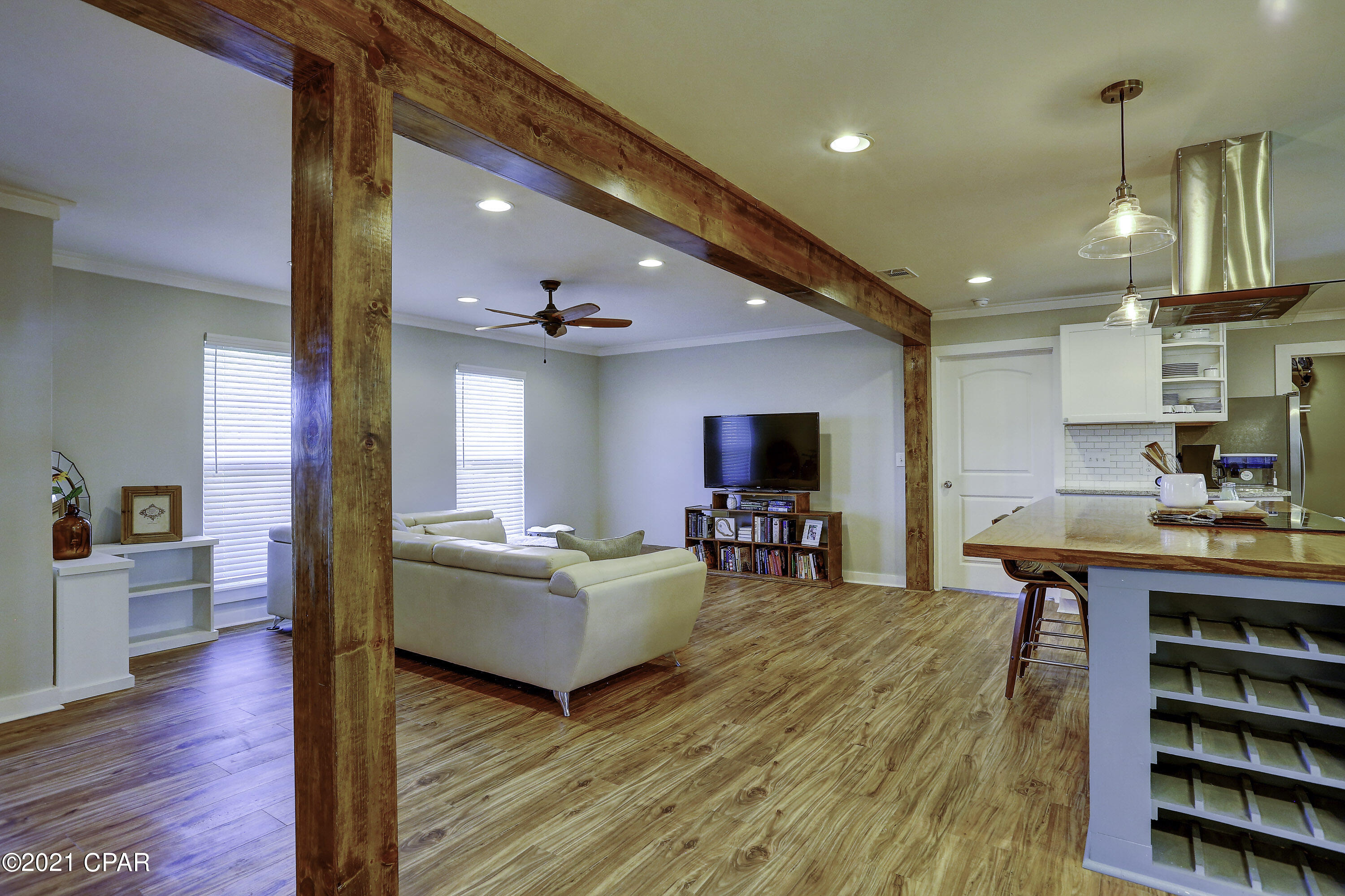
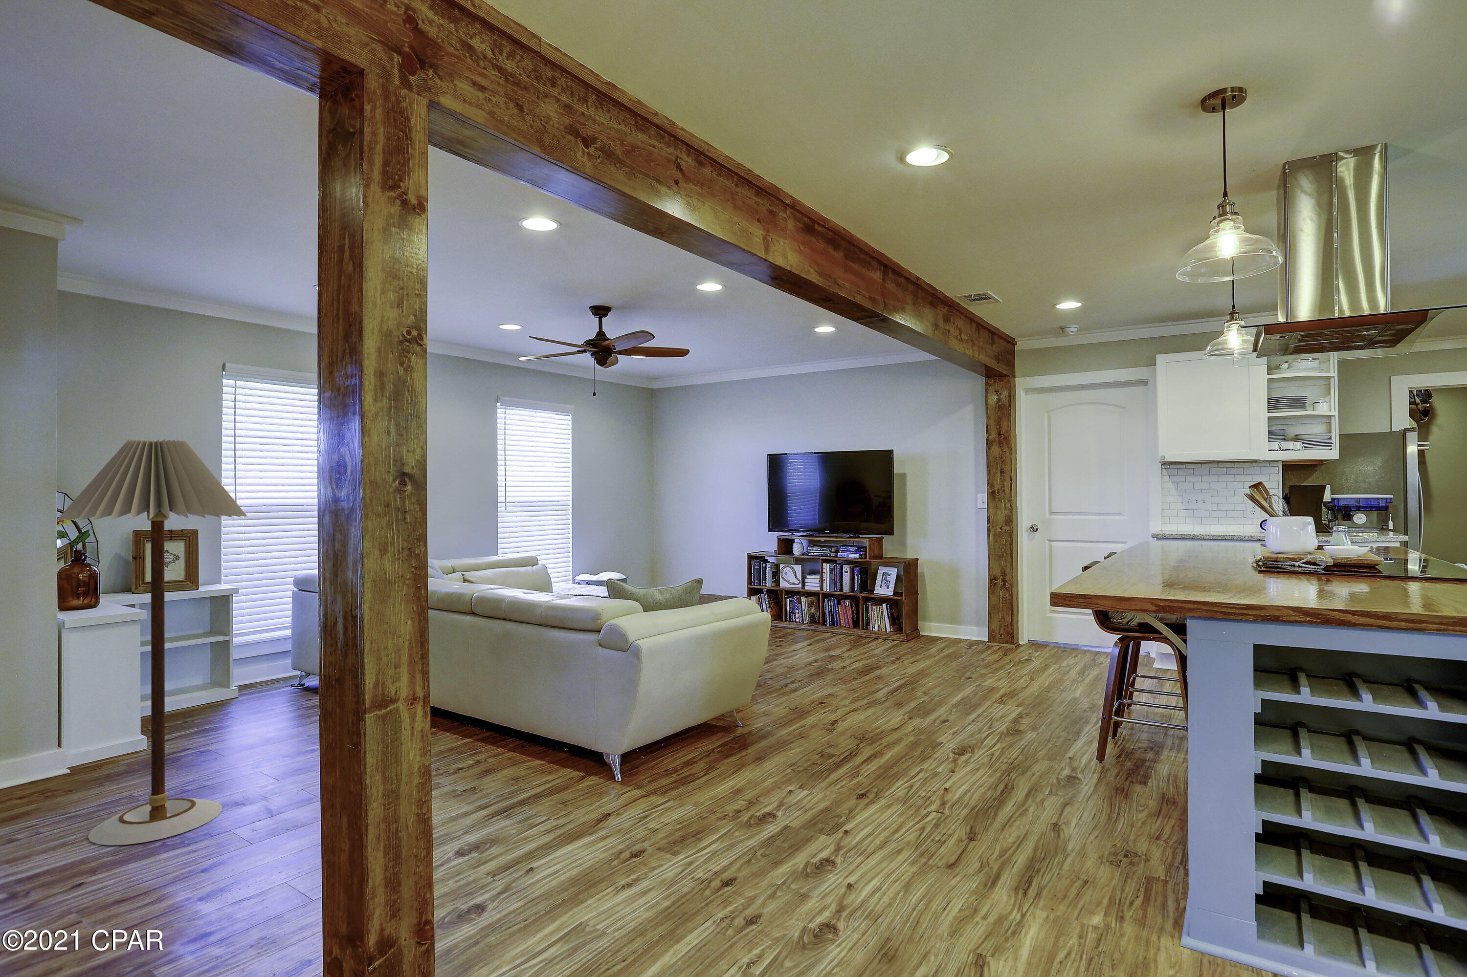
+ floor lamp [57,439,248,845]
